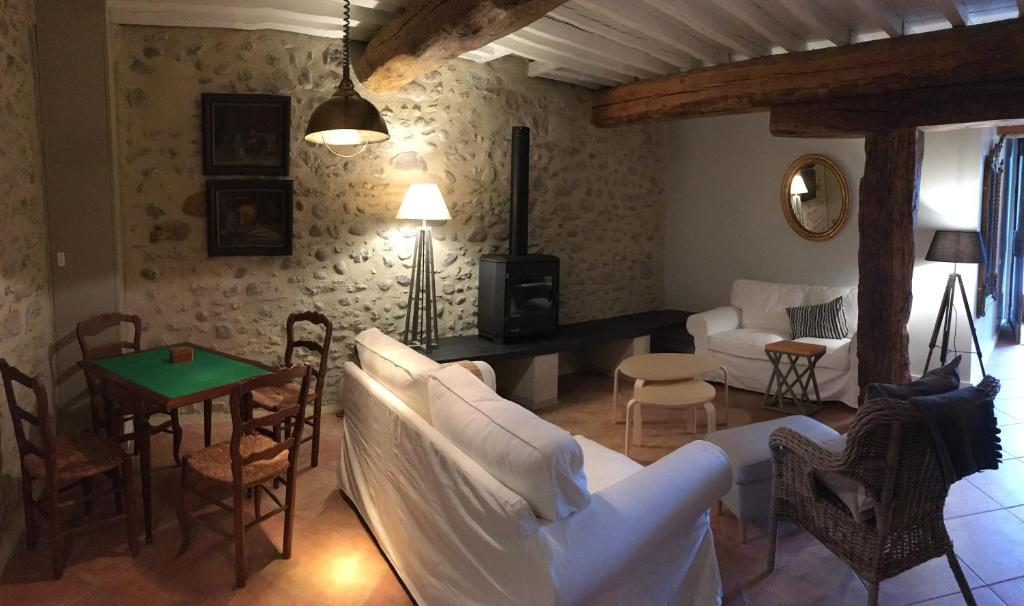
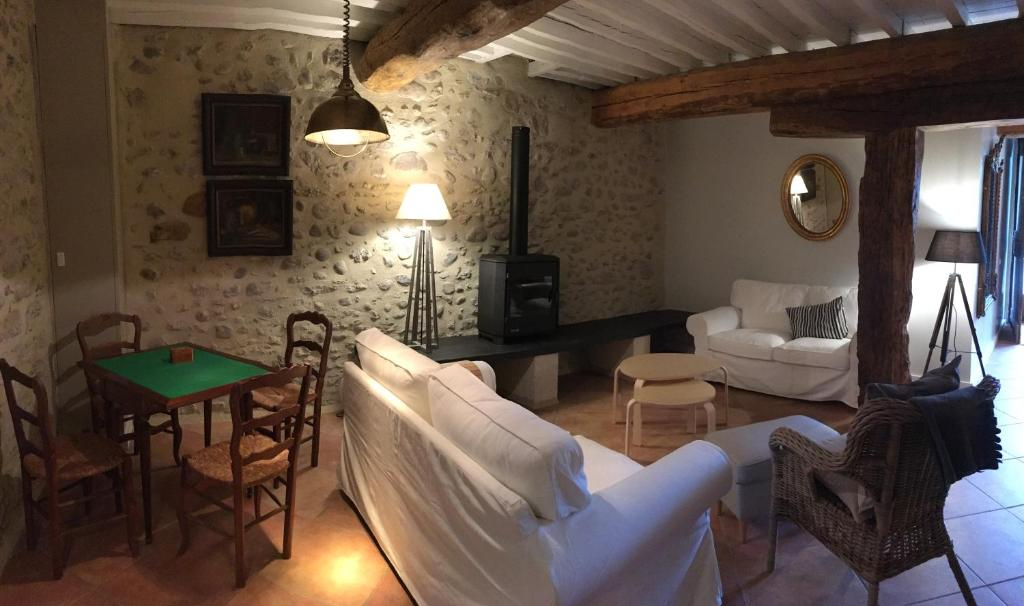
- stool [760,339,828,417]
